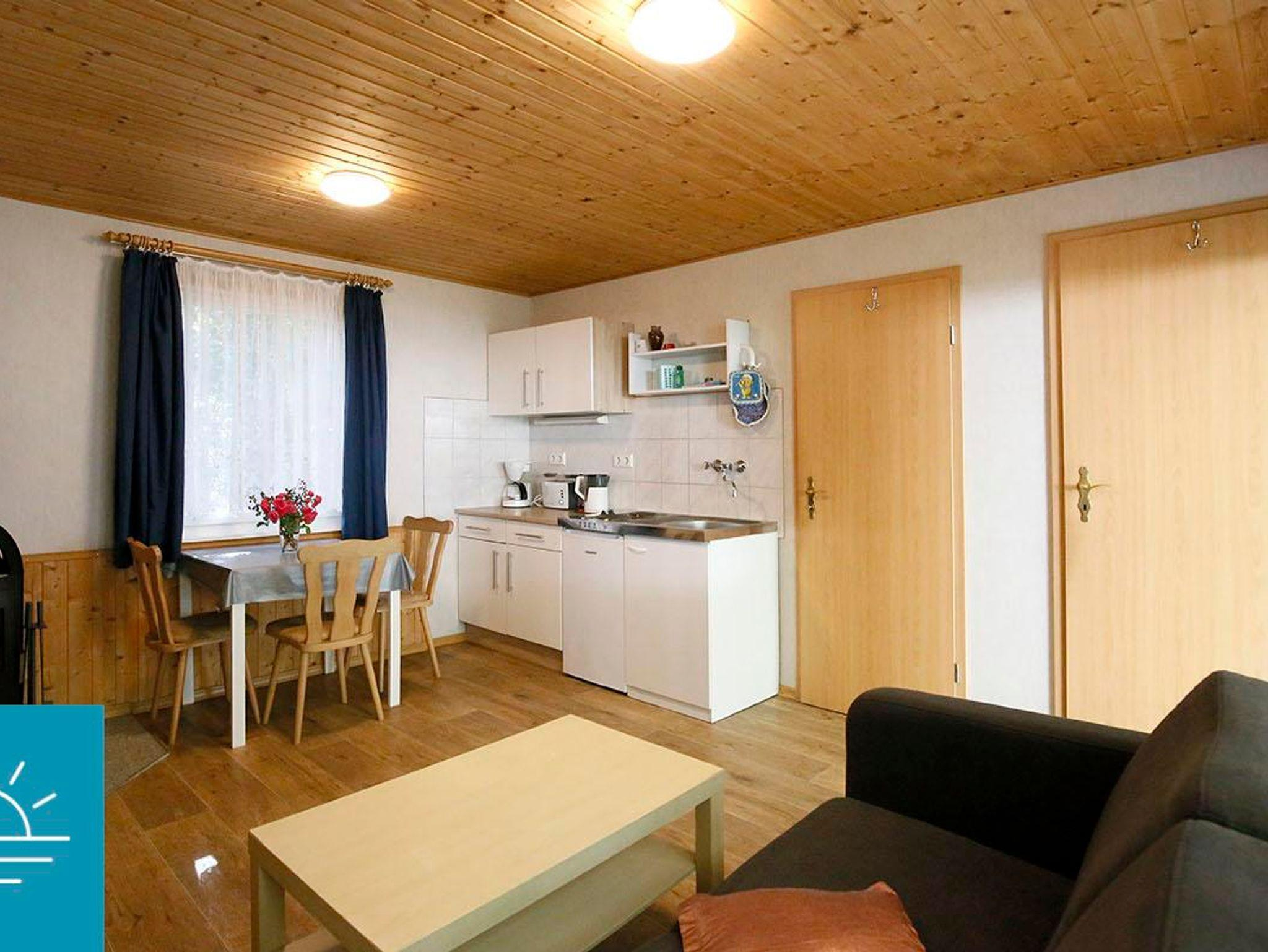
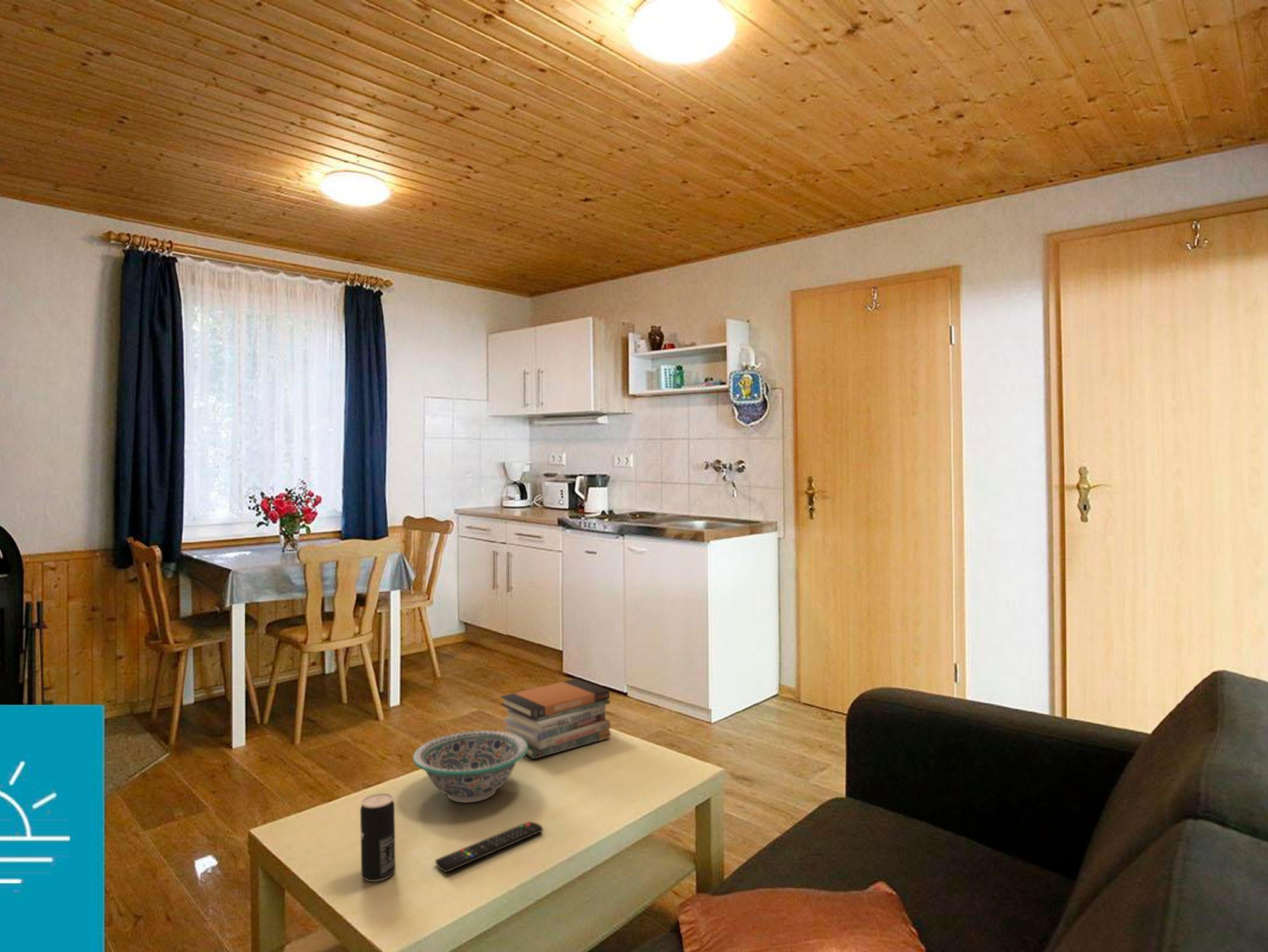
+ remote control [435,821,544,873]
+ book stack [500,678,611,759]
+ beverage can [360,792,396,882]
+ decorative bowl [412,730,528,803]
